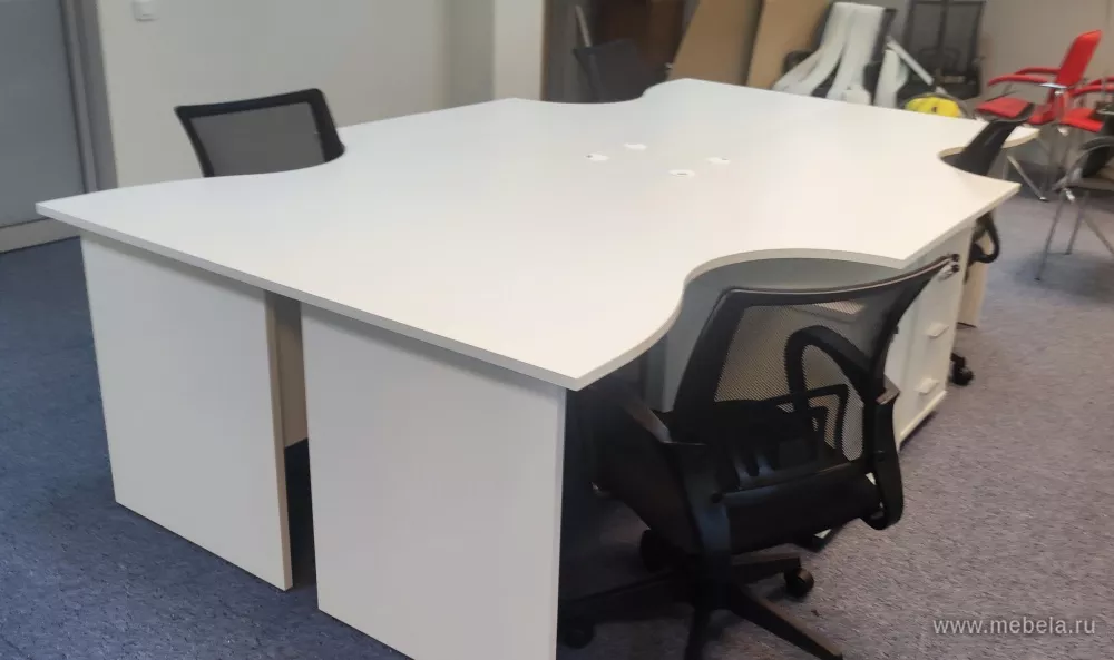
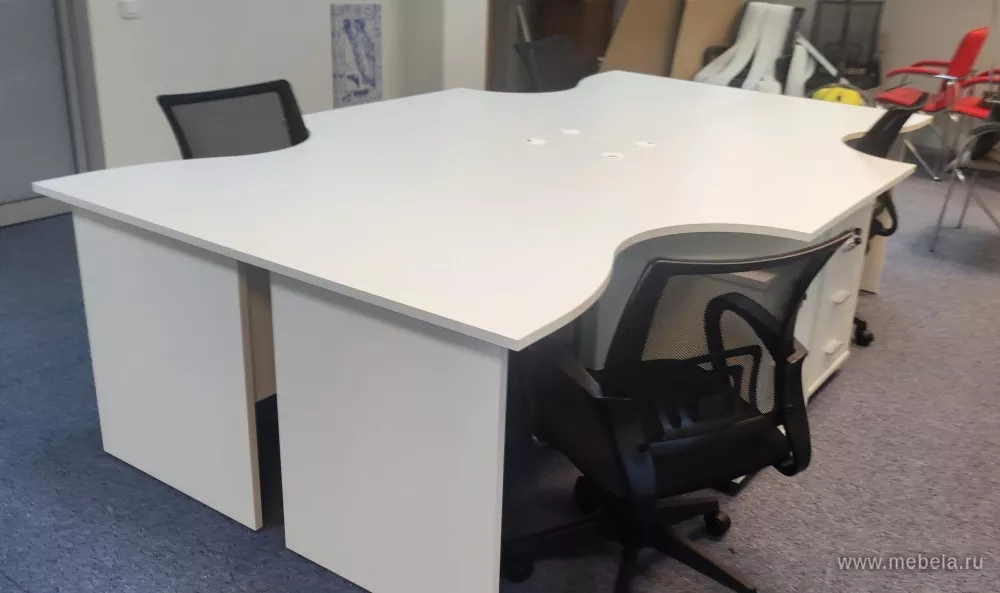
+ wall art [329,2,384,110]
